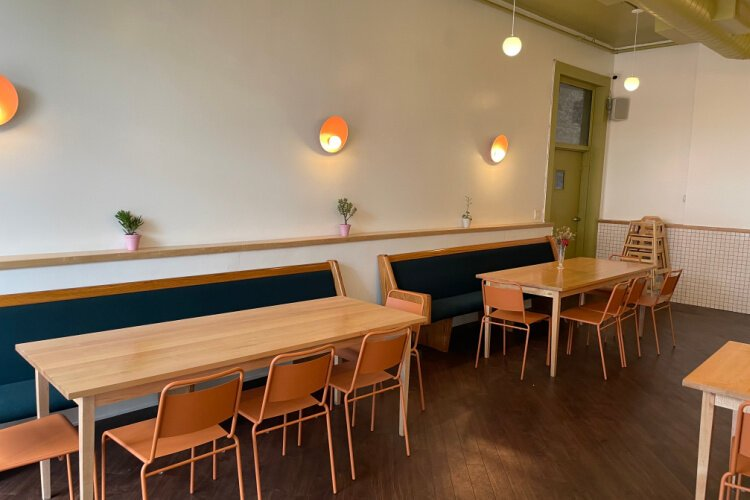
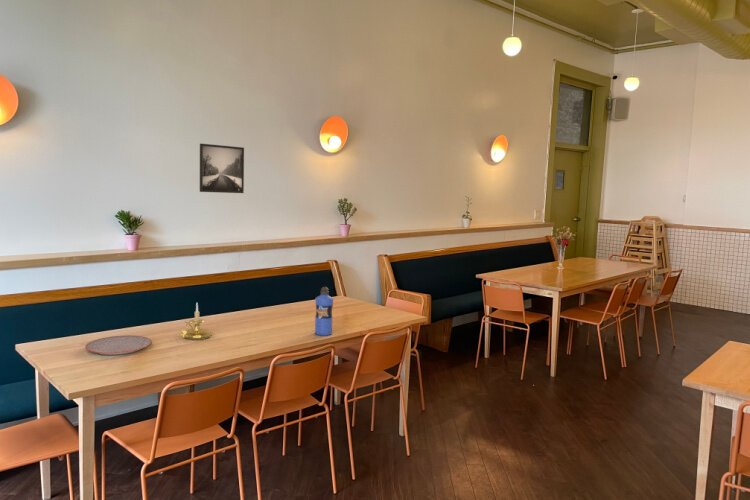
+ plate [84,334,153,356]
+ candle holder [180,303,214,341]
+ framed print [199,143,245,194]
+ water bottle [314,286,334,337]
